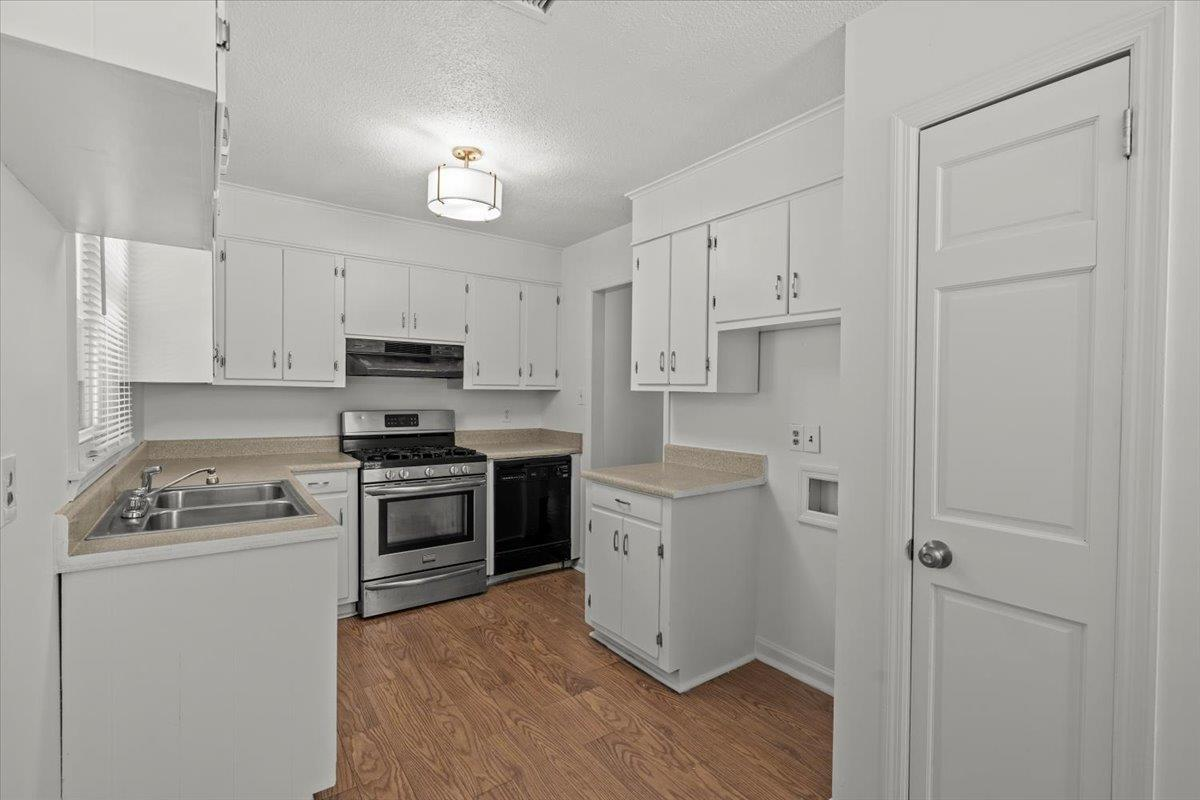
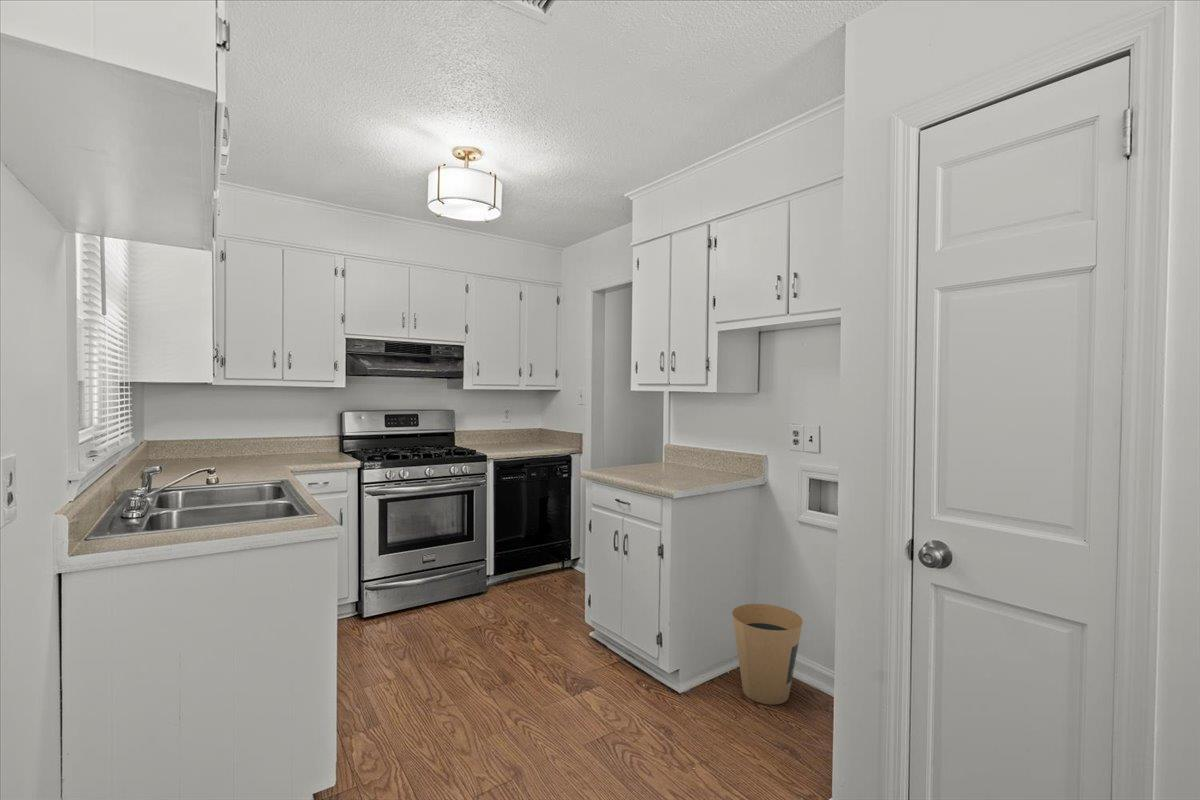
+ trash can [731,603,803,706]
